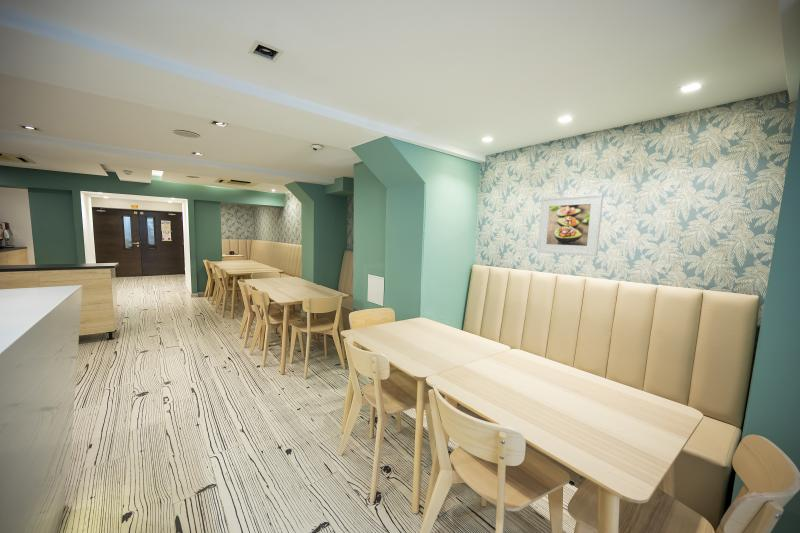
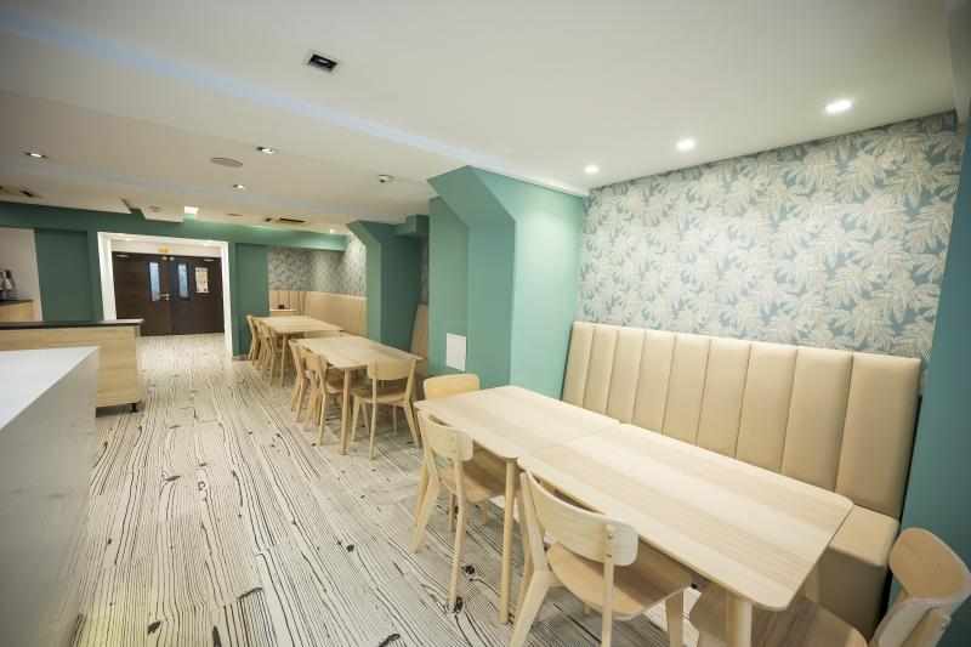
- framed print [536,192,604,257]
